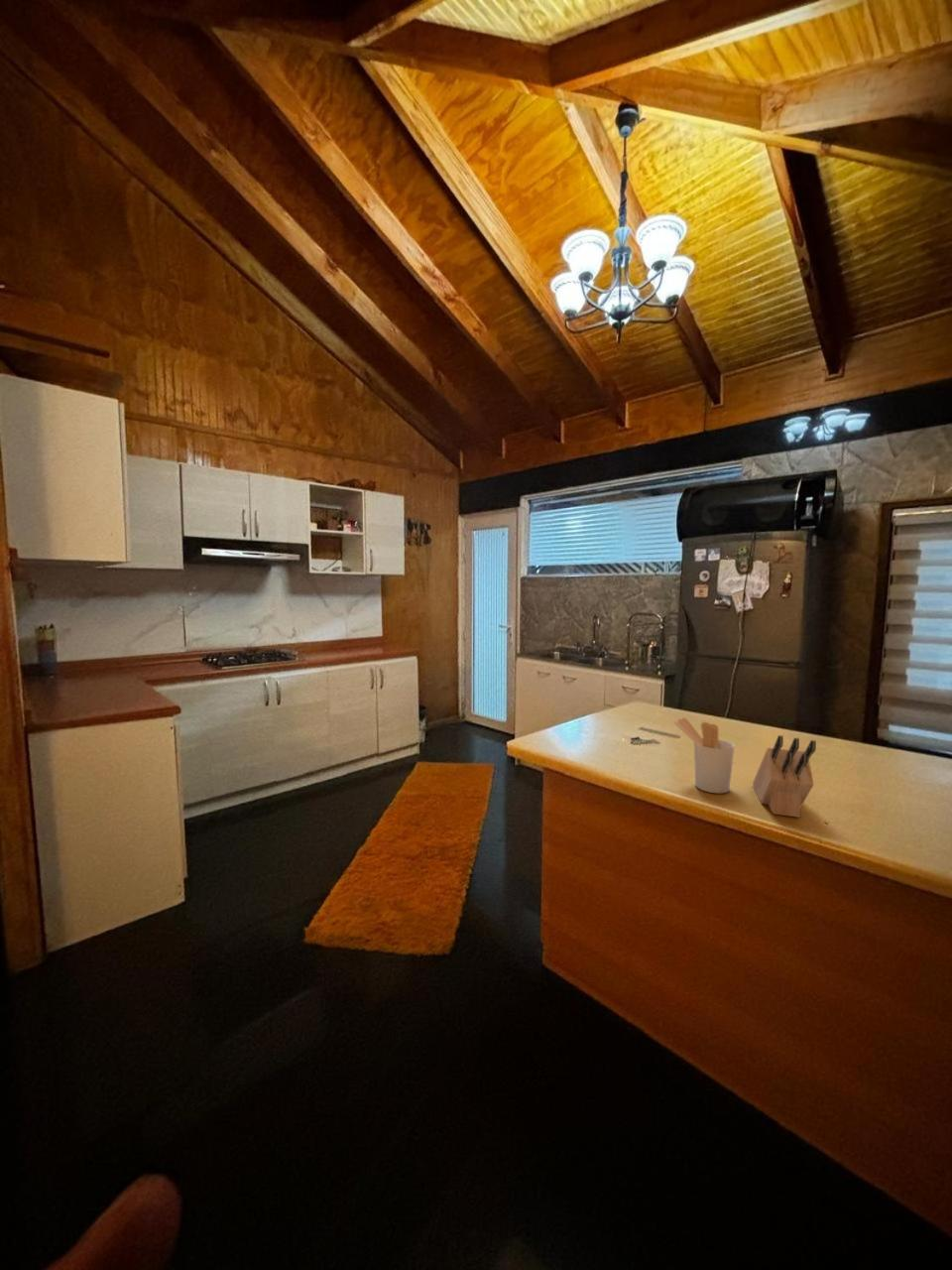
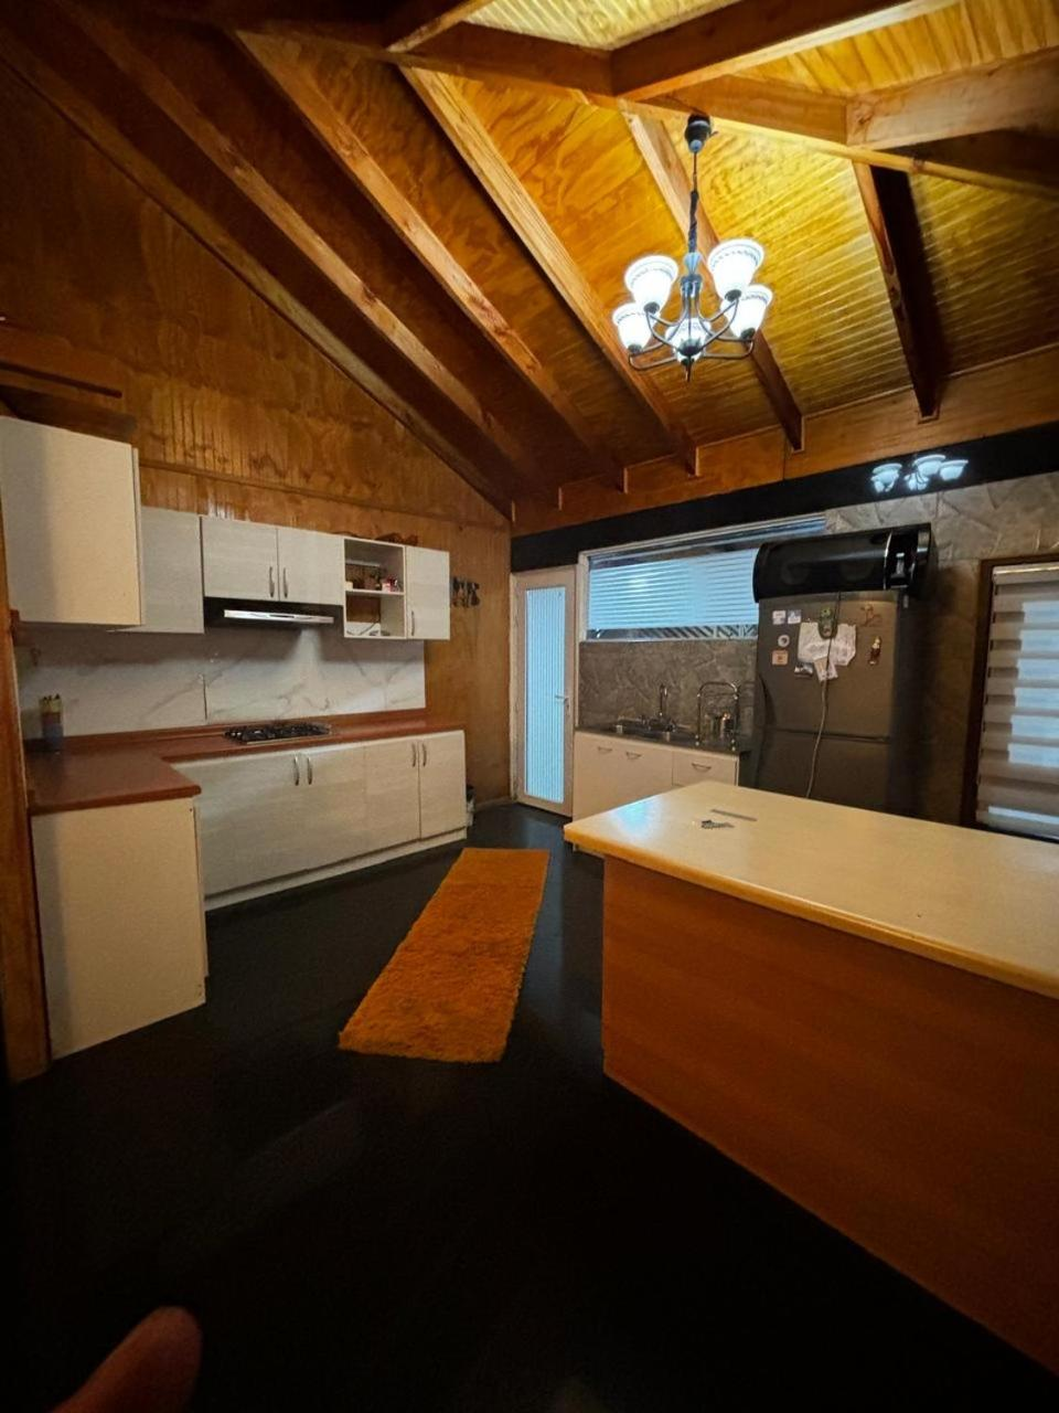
- knife block [752,734,817,819]
- utensil holder [673,716,736,795]
